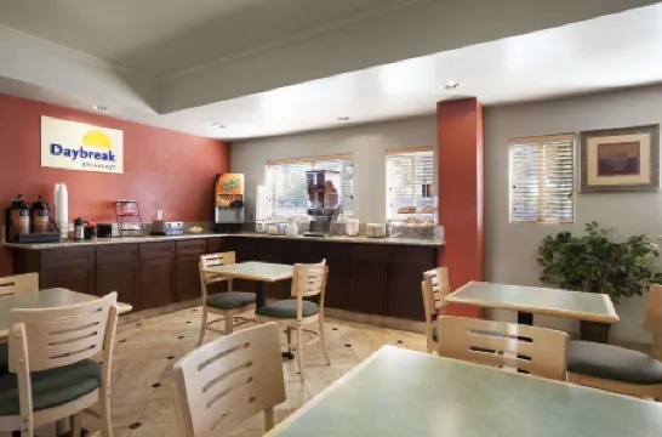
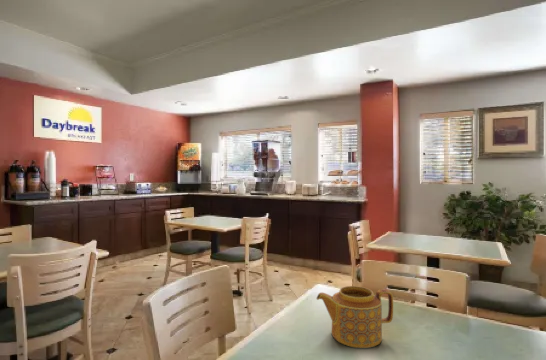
+ teapot [316,285,394,349]
